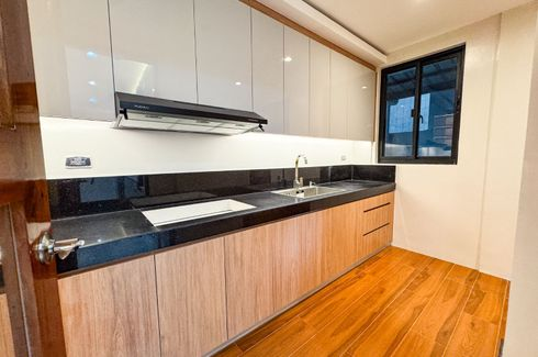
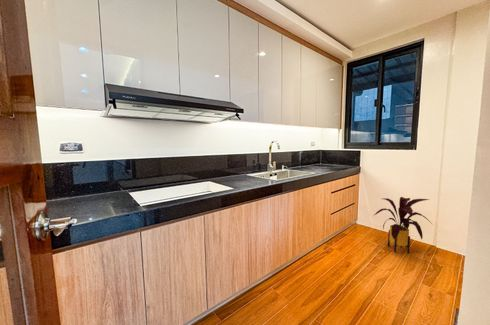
+ house plant [373,196,433,255]
